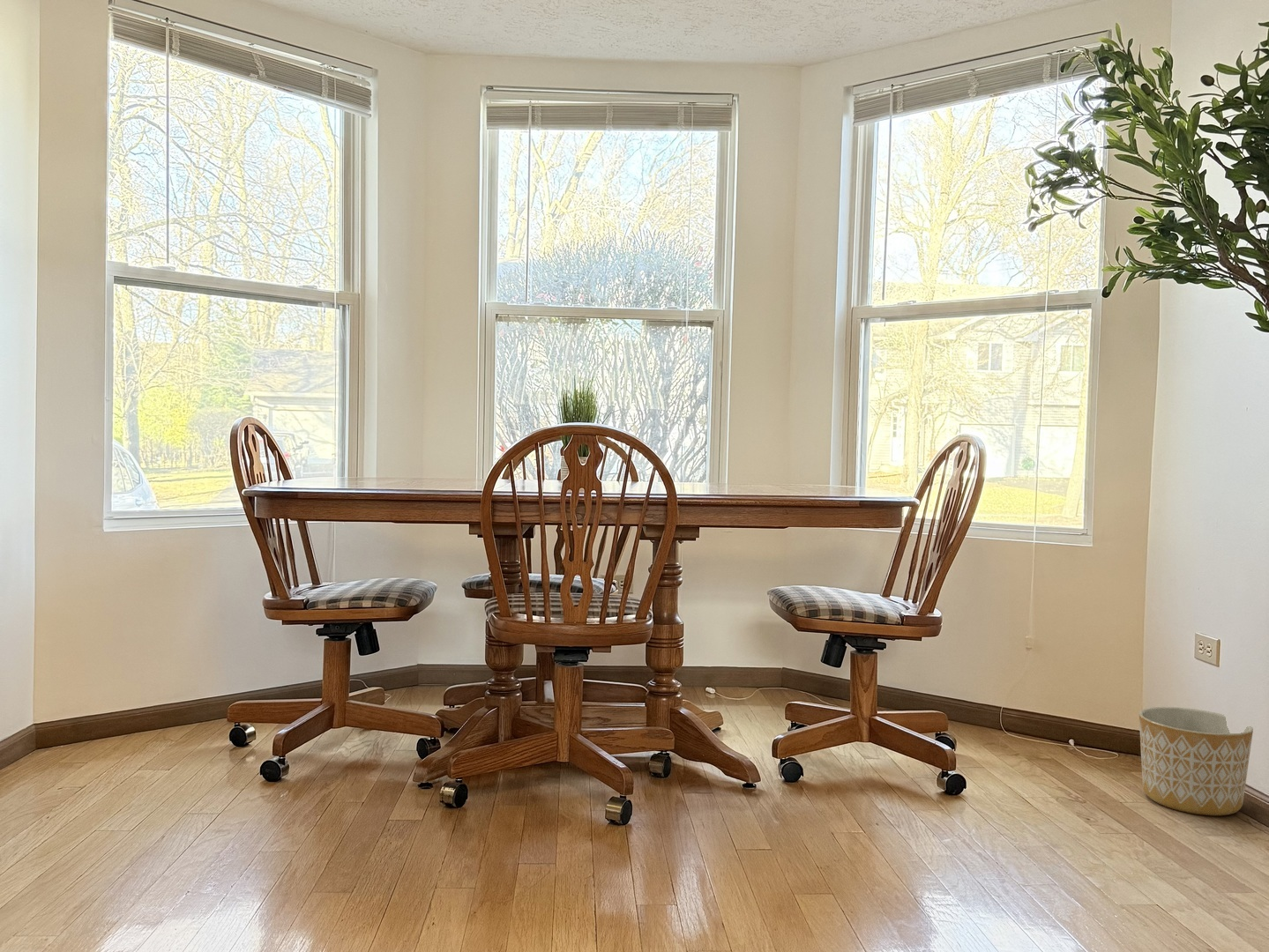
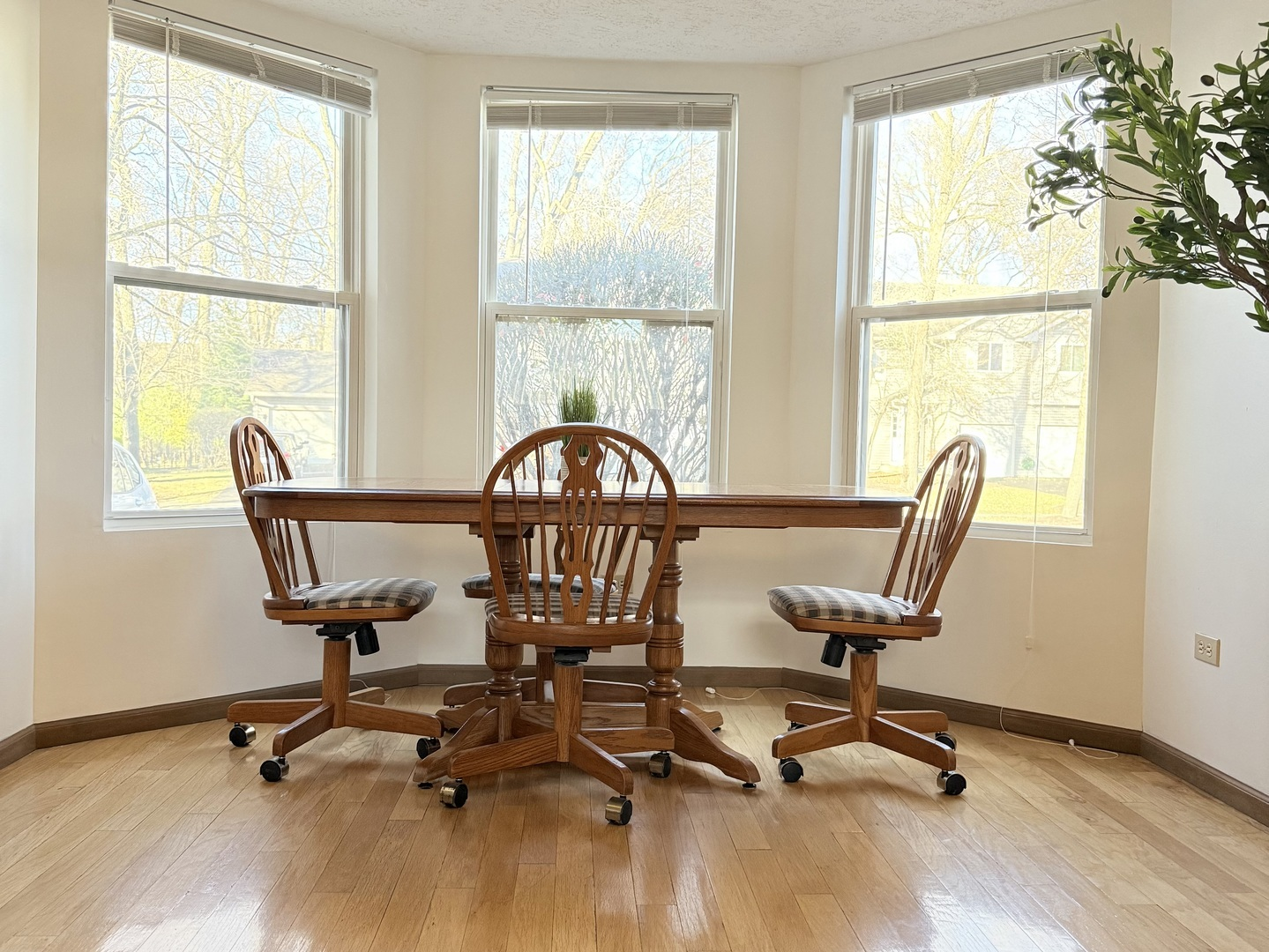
- planter [1138,706,1254,816]
